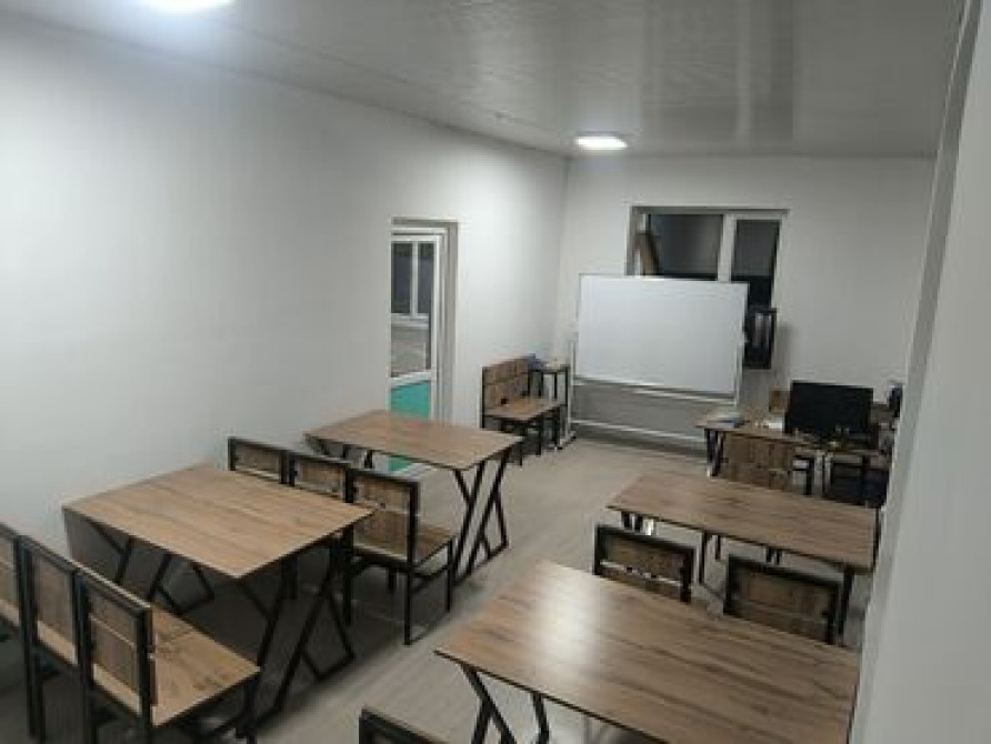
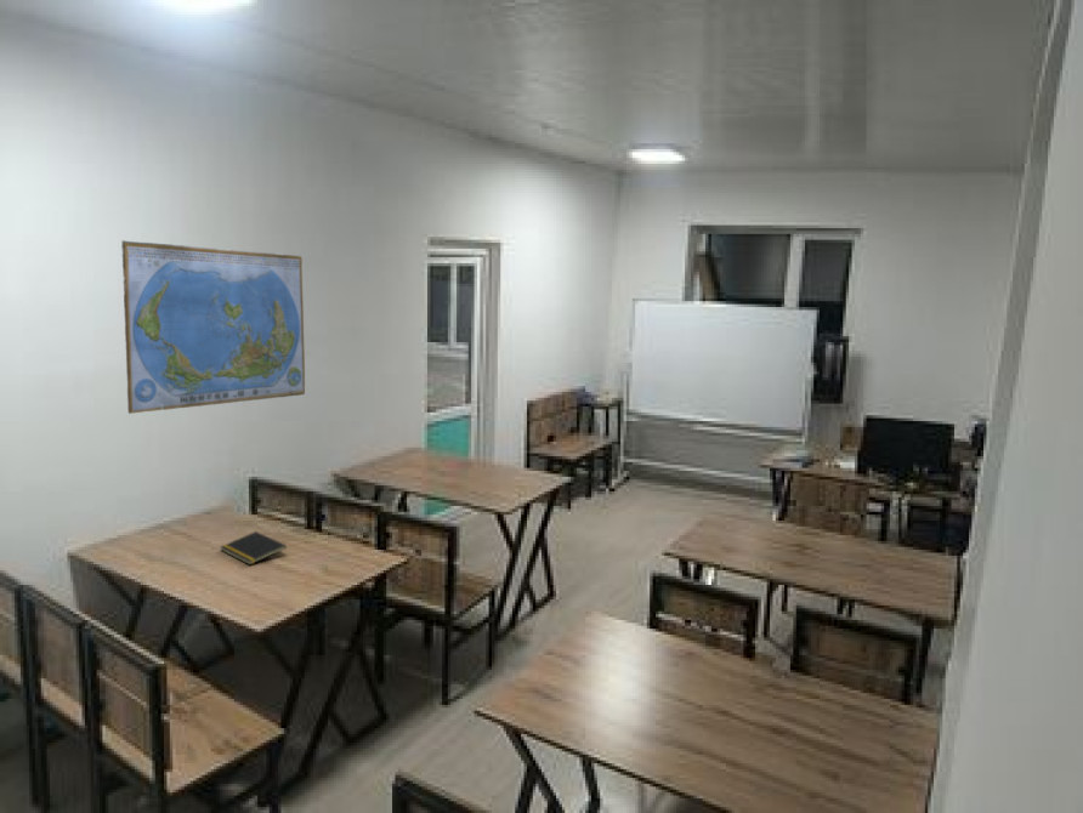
+ world map [120,239,306,415]
+ notepad [220,530,288,565]
